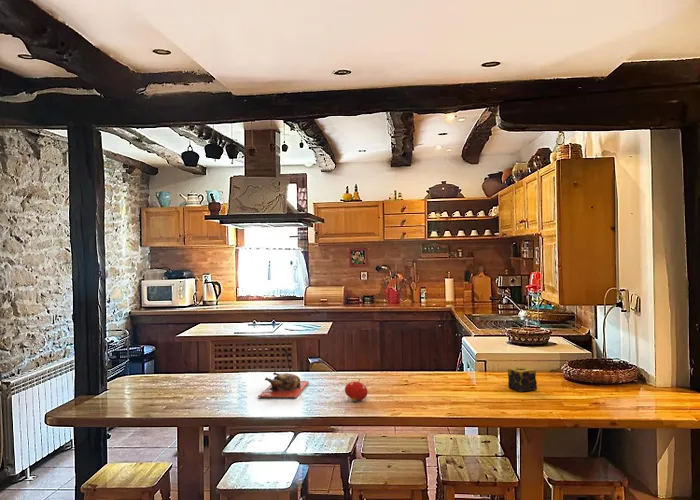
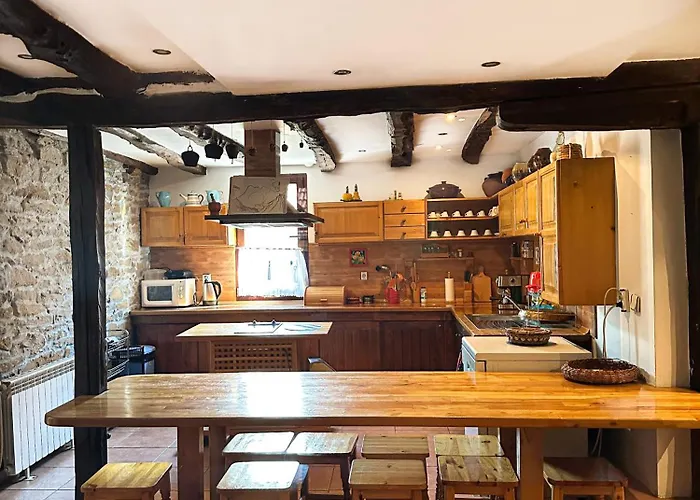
- fruit [344,378,369,401]
- candle [507,366,538,393]
- cutting board [257,371,310,399]
